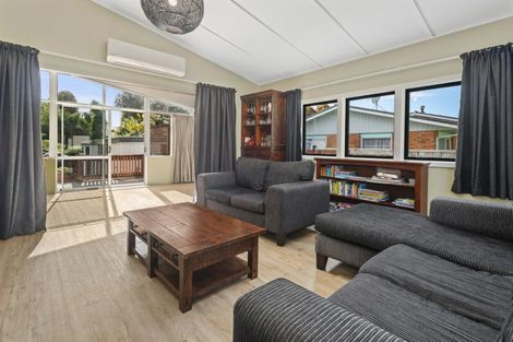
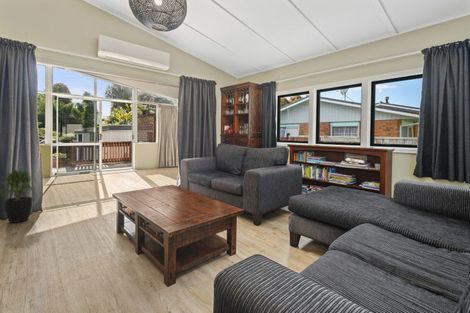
+ potted plant [0,168,36,224]
